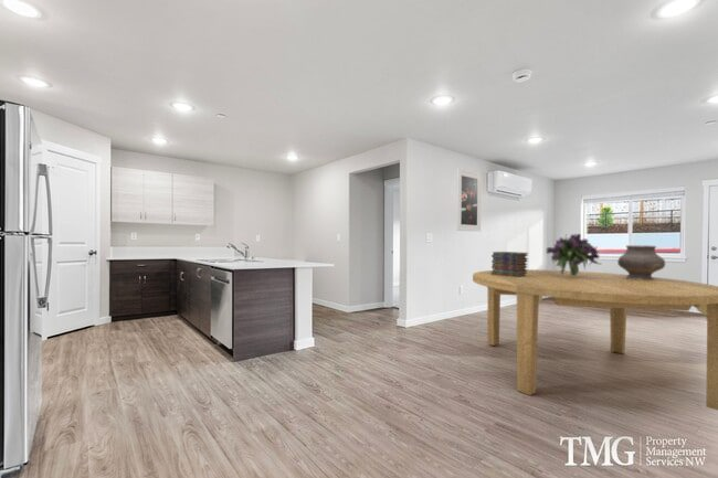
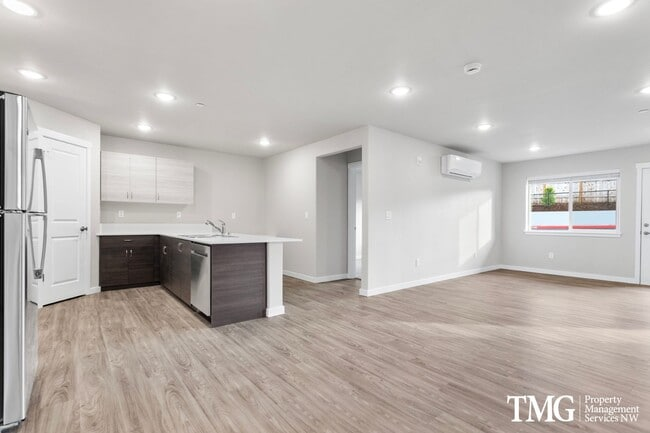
- bouquet [545,233,601,277]
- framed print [455,168,483,232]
- book stack [490,251,529,277]
- ceramic pot [616,244,666,280]
- dining table [472,268,718,412]
